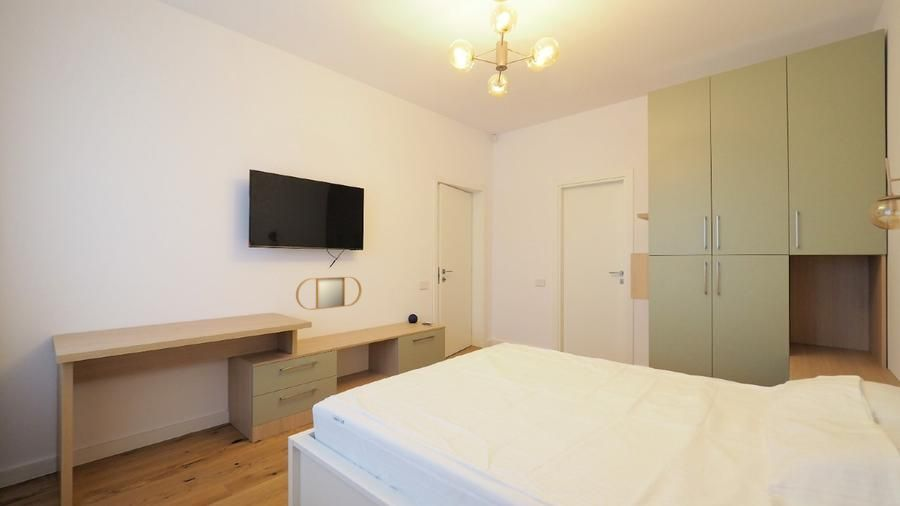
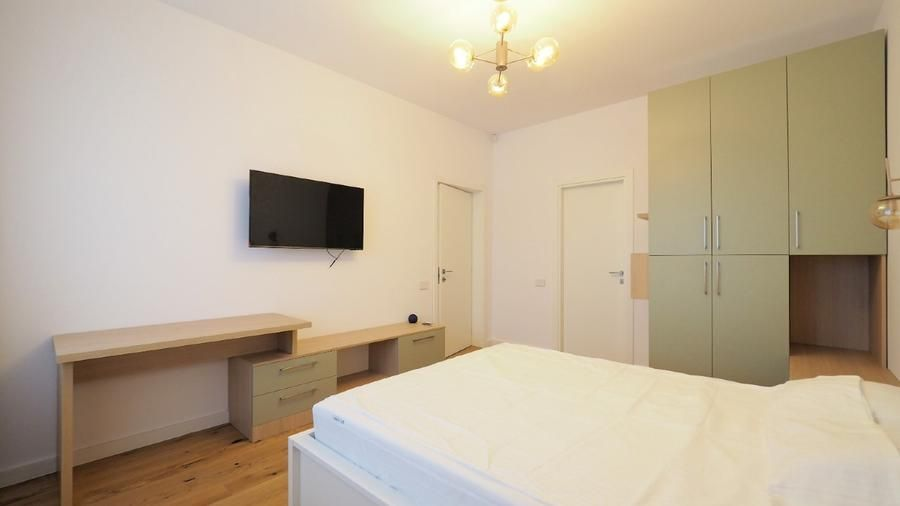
- home mirror [295,276,362,311]
